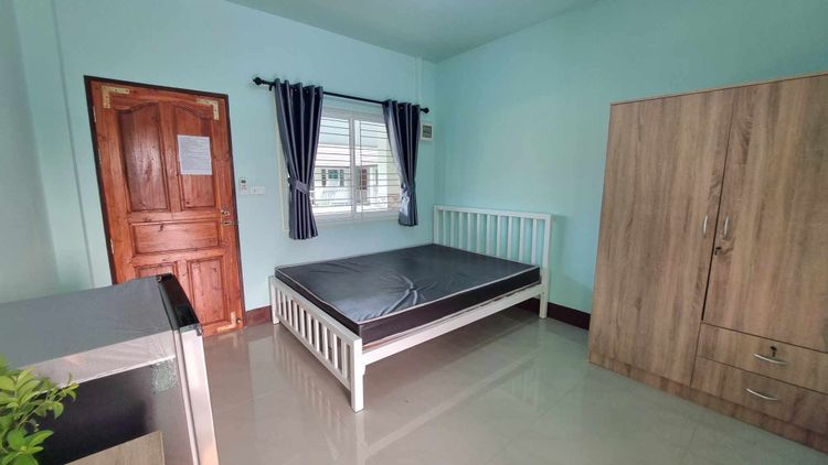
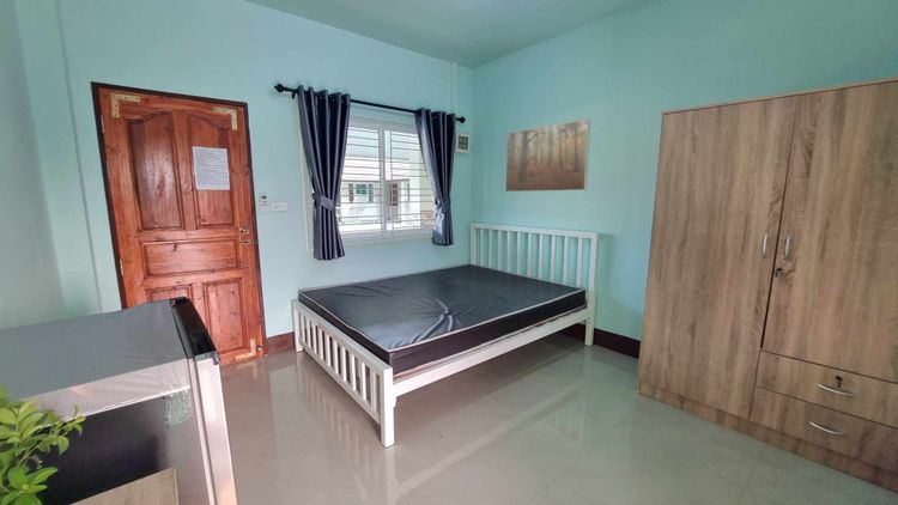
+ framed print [504,117,591,193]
